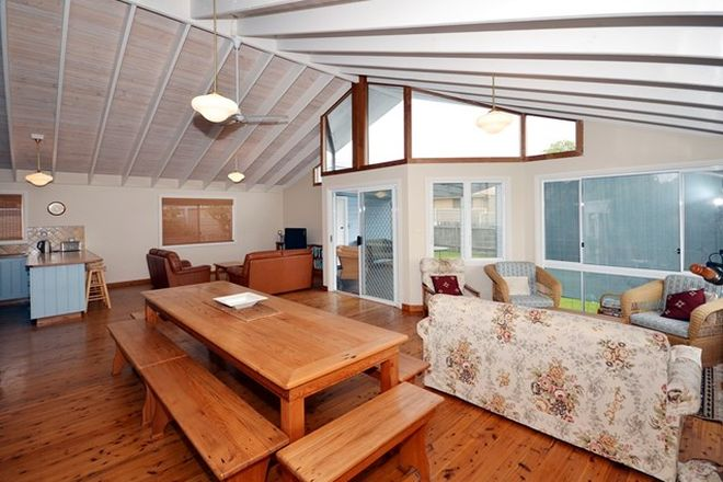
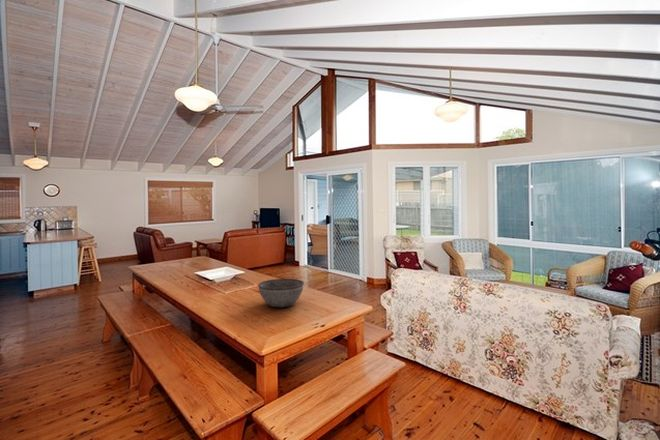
+ bowl [257,278,305,308]
